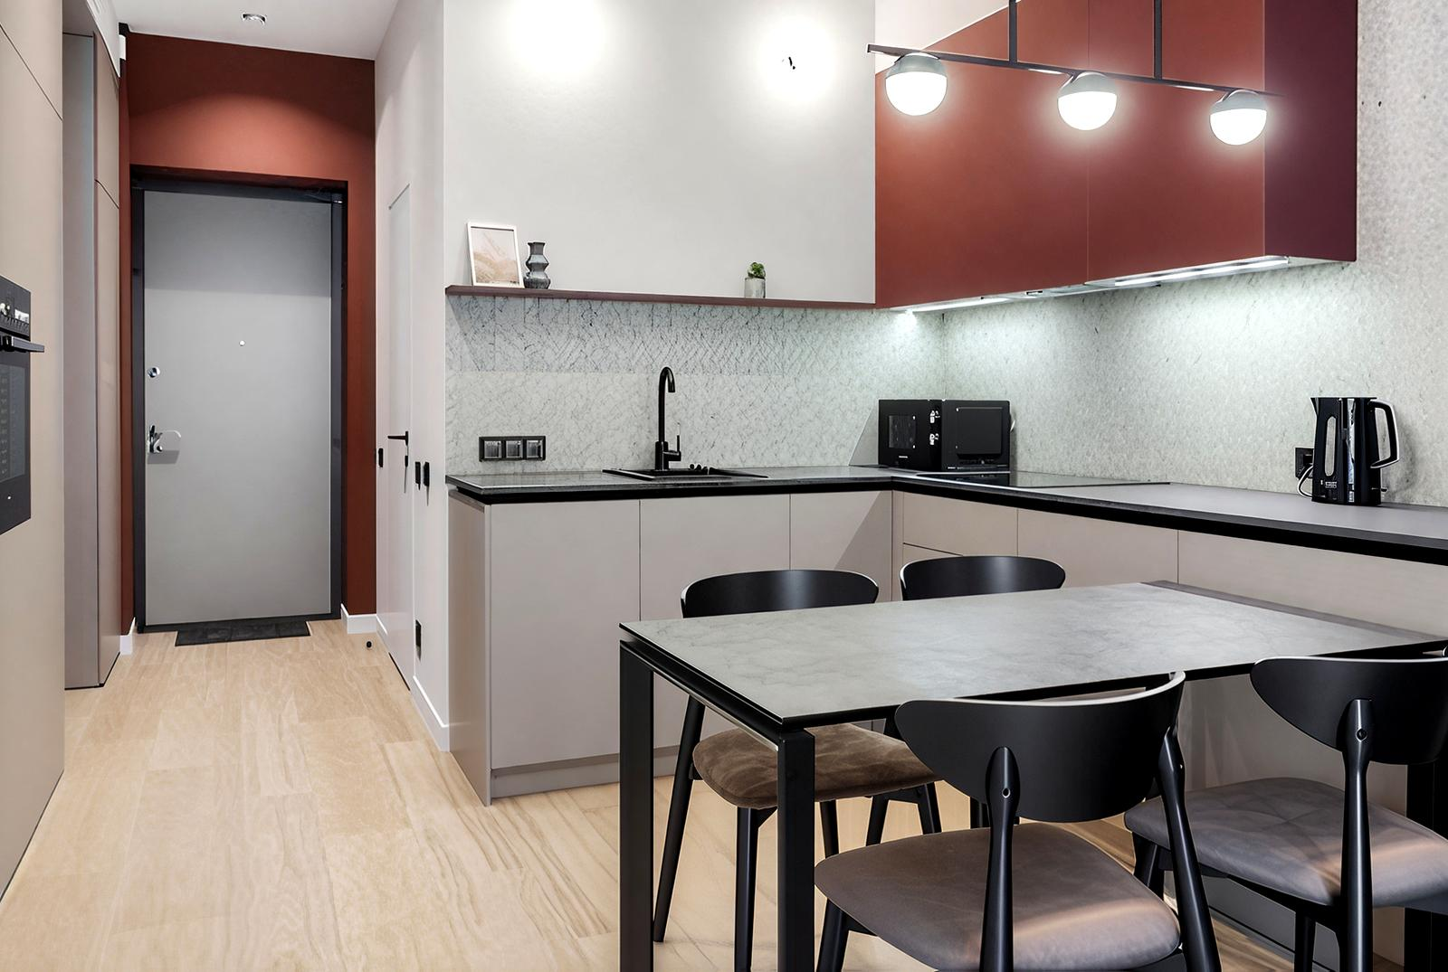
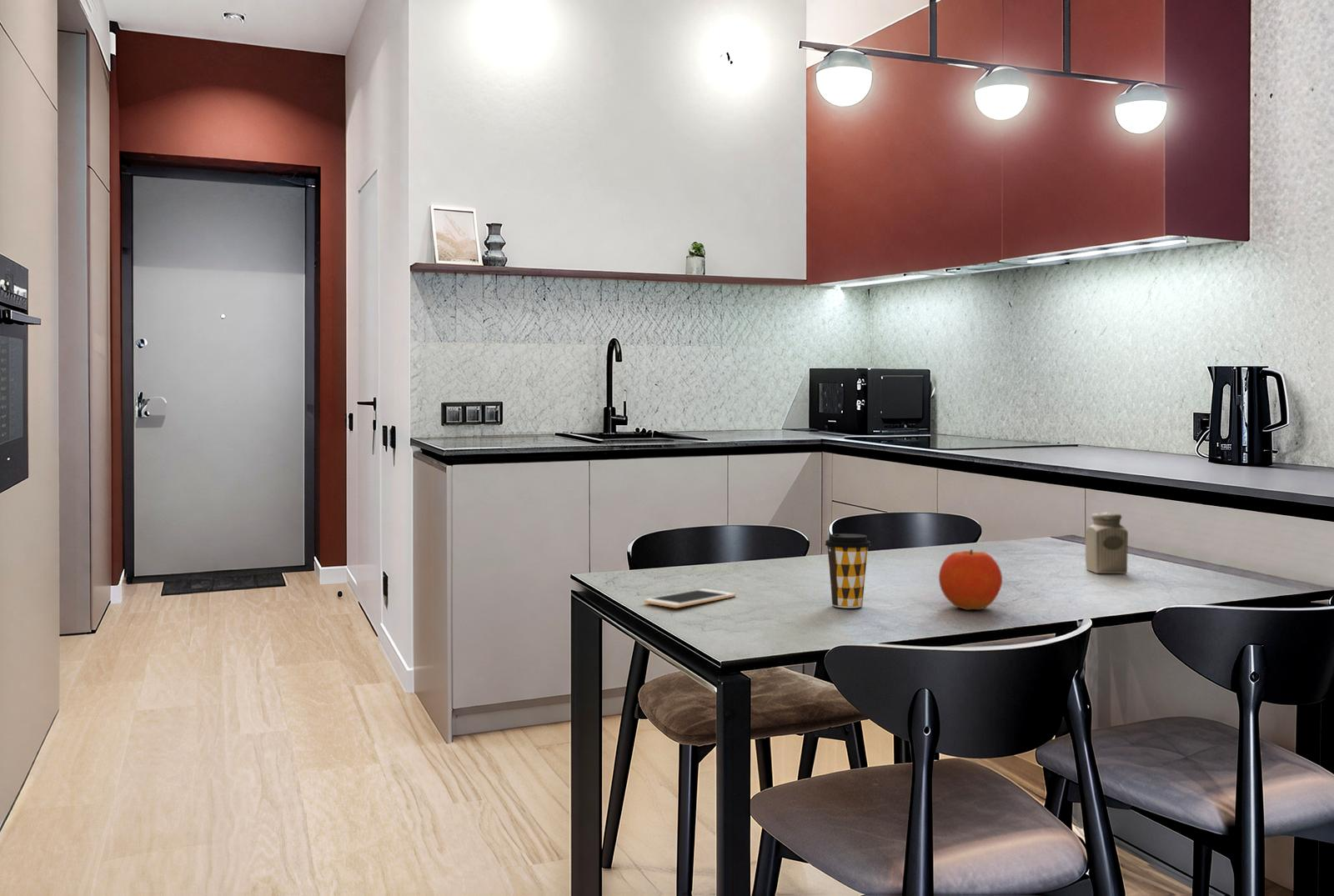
+ cell phone [644,588,737,608]
+ fruit [938,548,1003,611]
+ salt shaker [1085,511,1129,574]
+ coffee cup [825,533,871,608]
